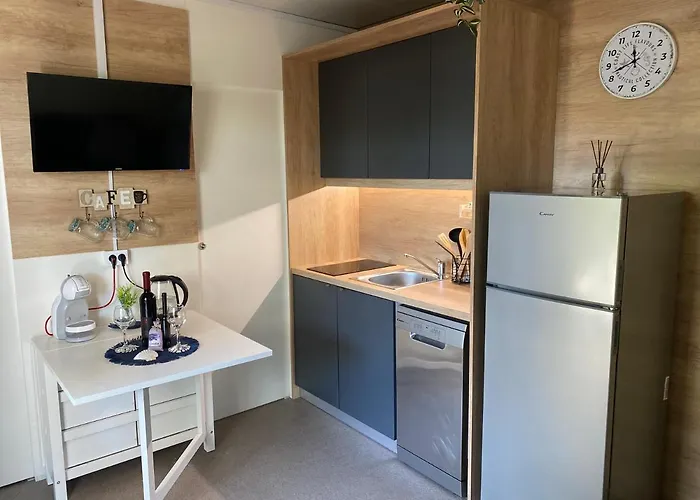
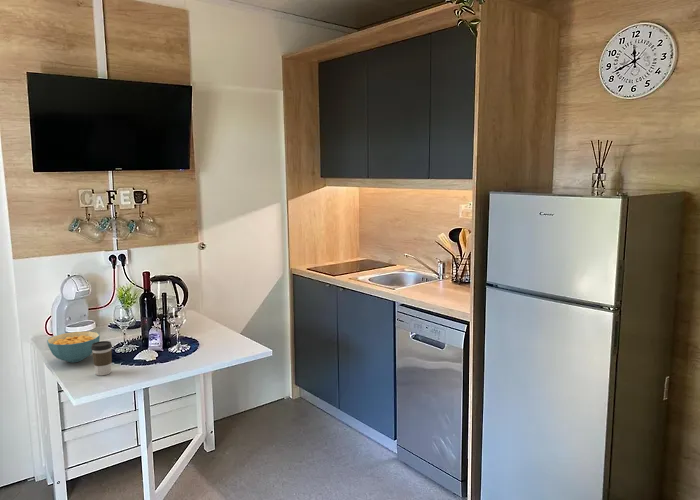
+ cereal bowl [46,330,101,363]
+ coffee cup [91,340,113,376]
